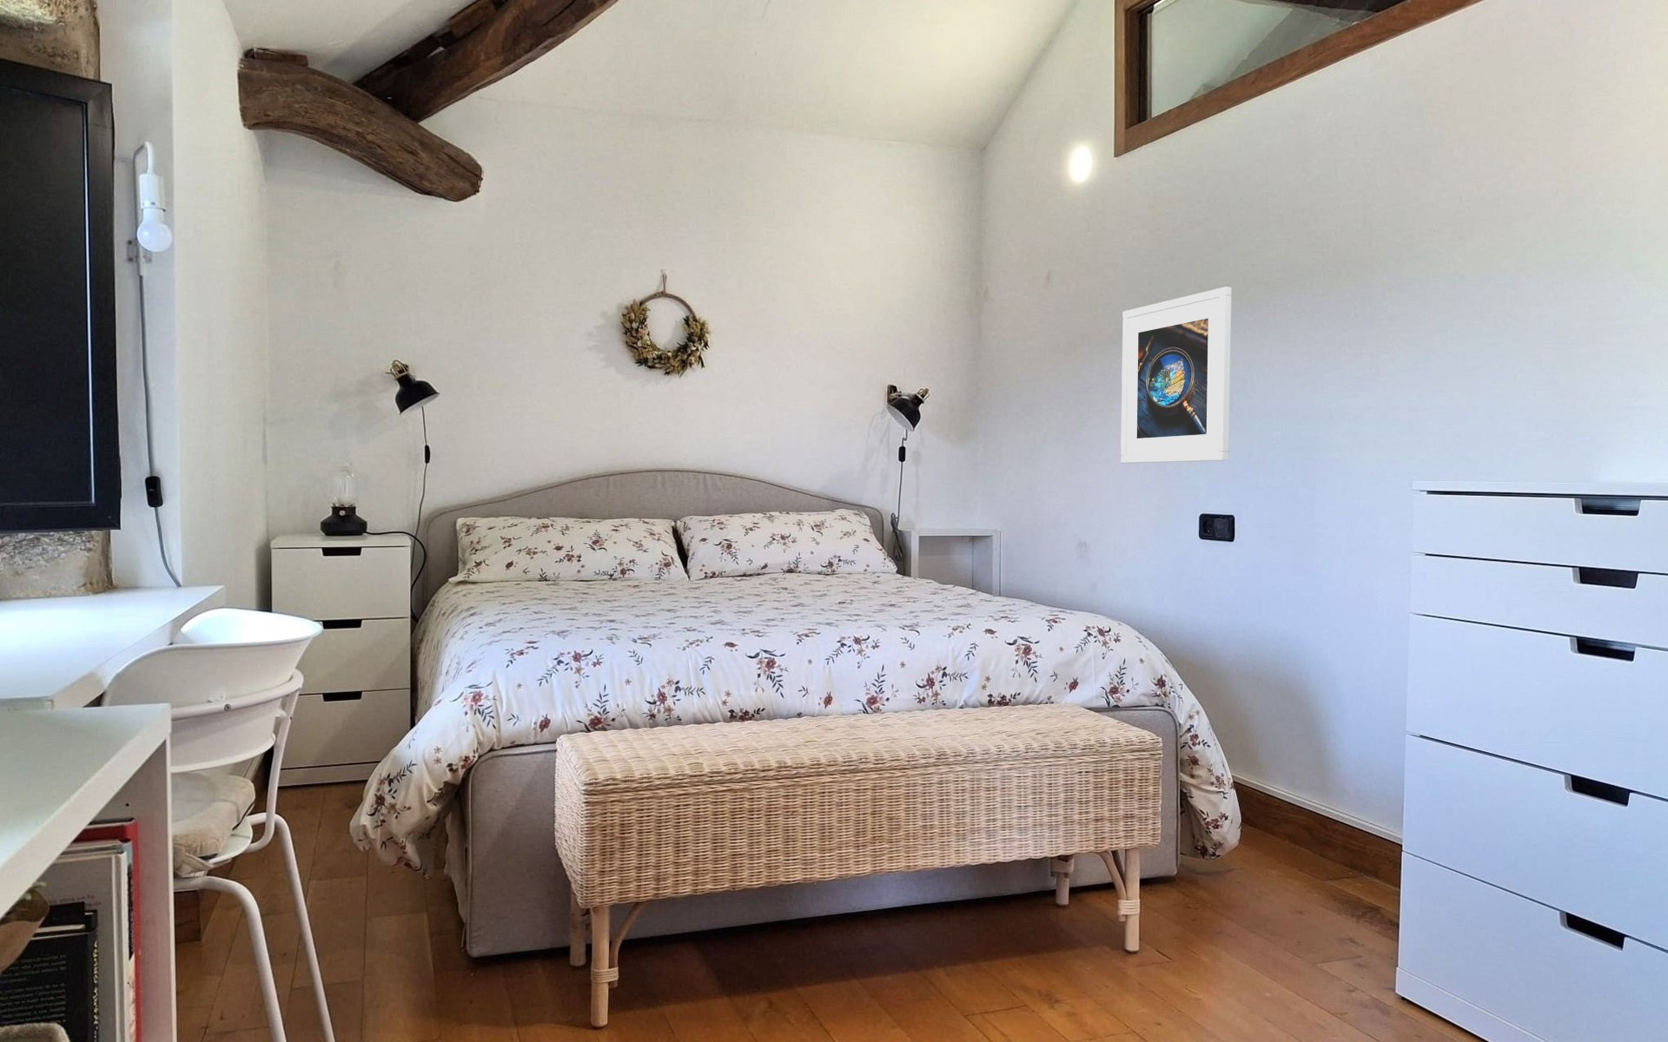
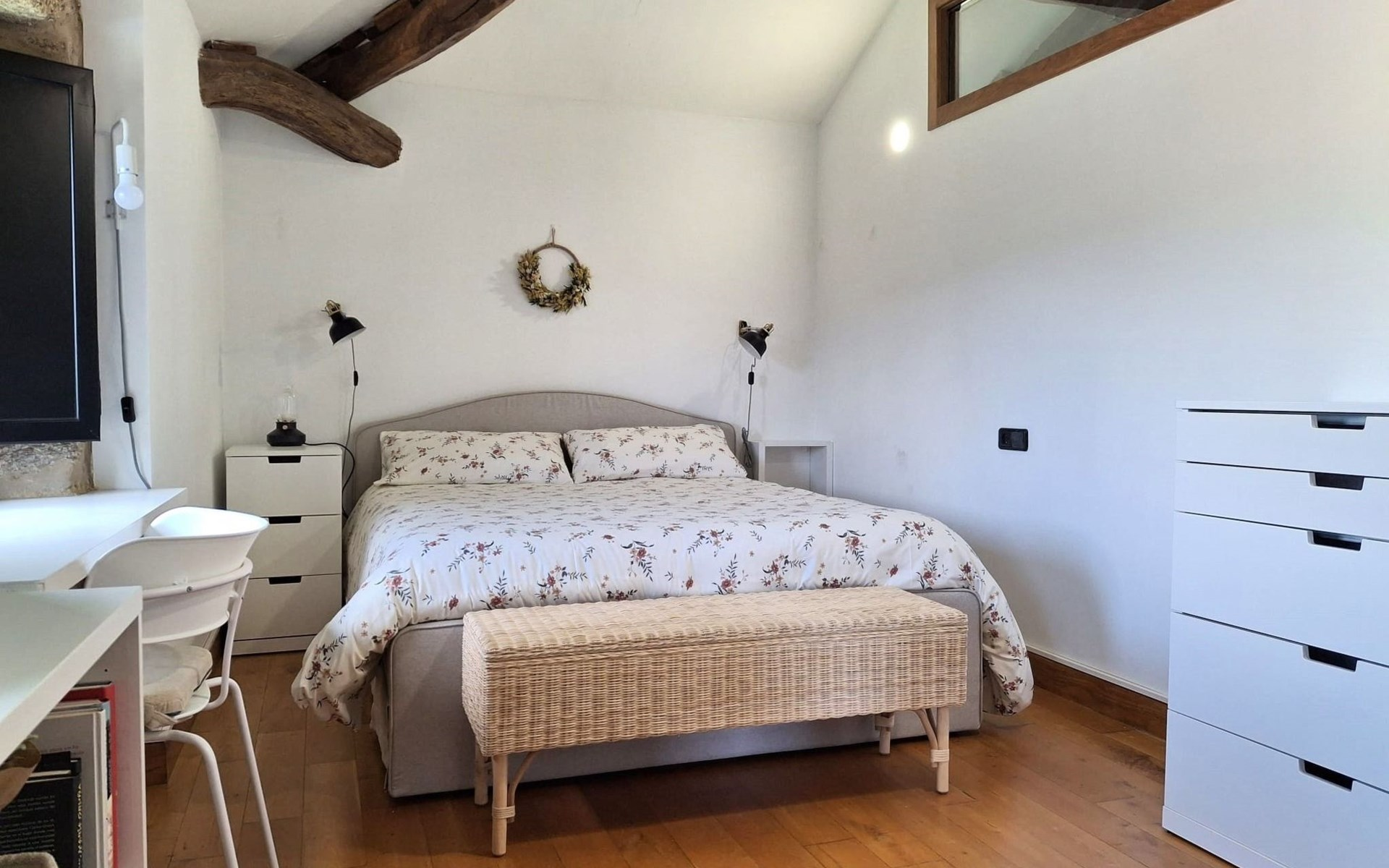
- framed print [1120,286,1233,465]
